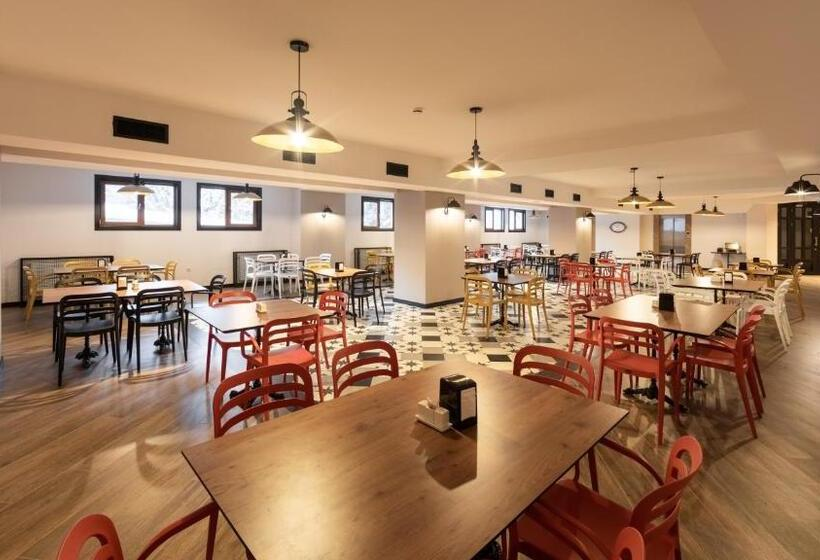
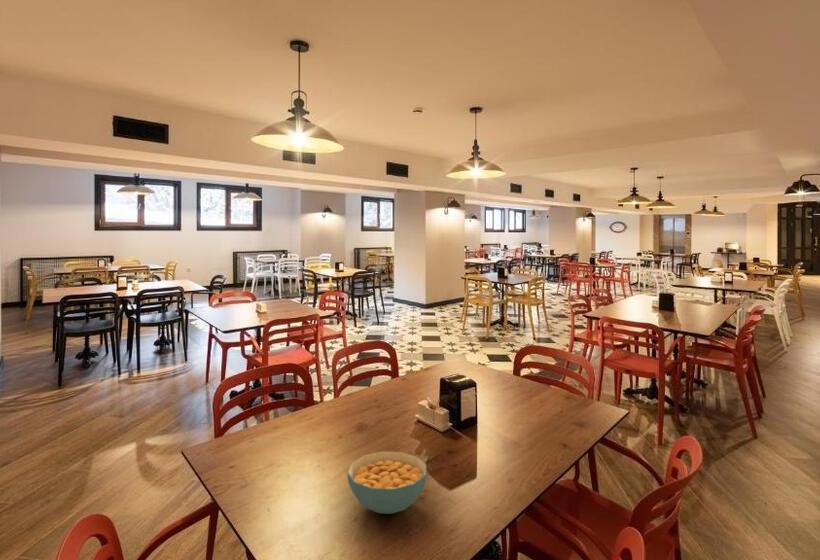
+ cereal bowl [346,450,427,515]
